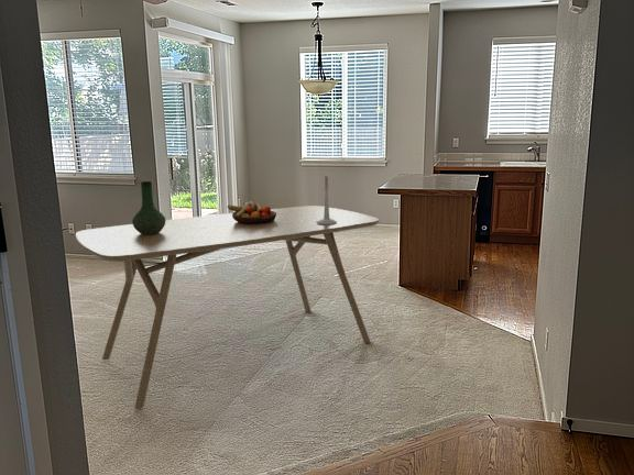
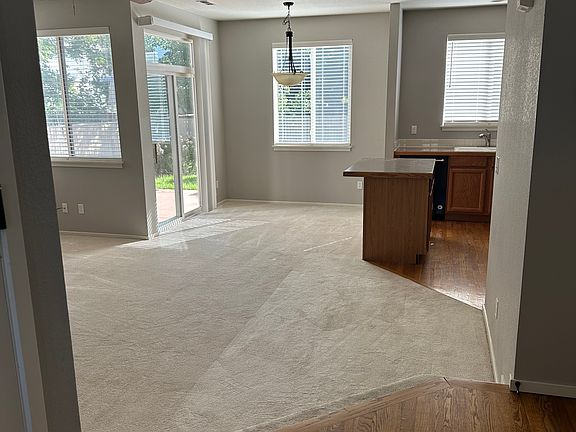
- dining table [75,205,380,410]
- vase [131,180,166,235]
- candlestick [317,175,337,224]
- fruit bowl [227,200,276,224]
